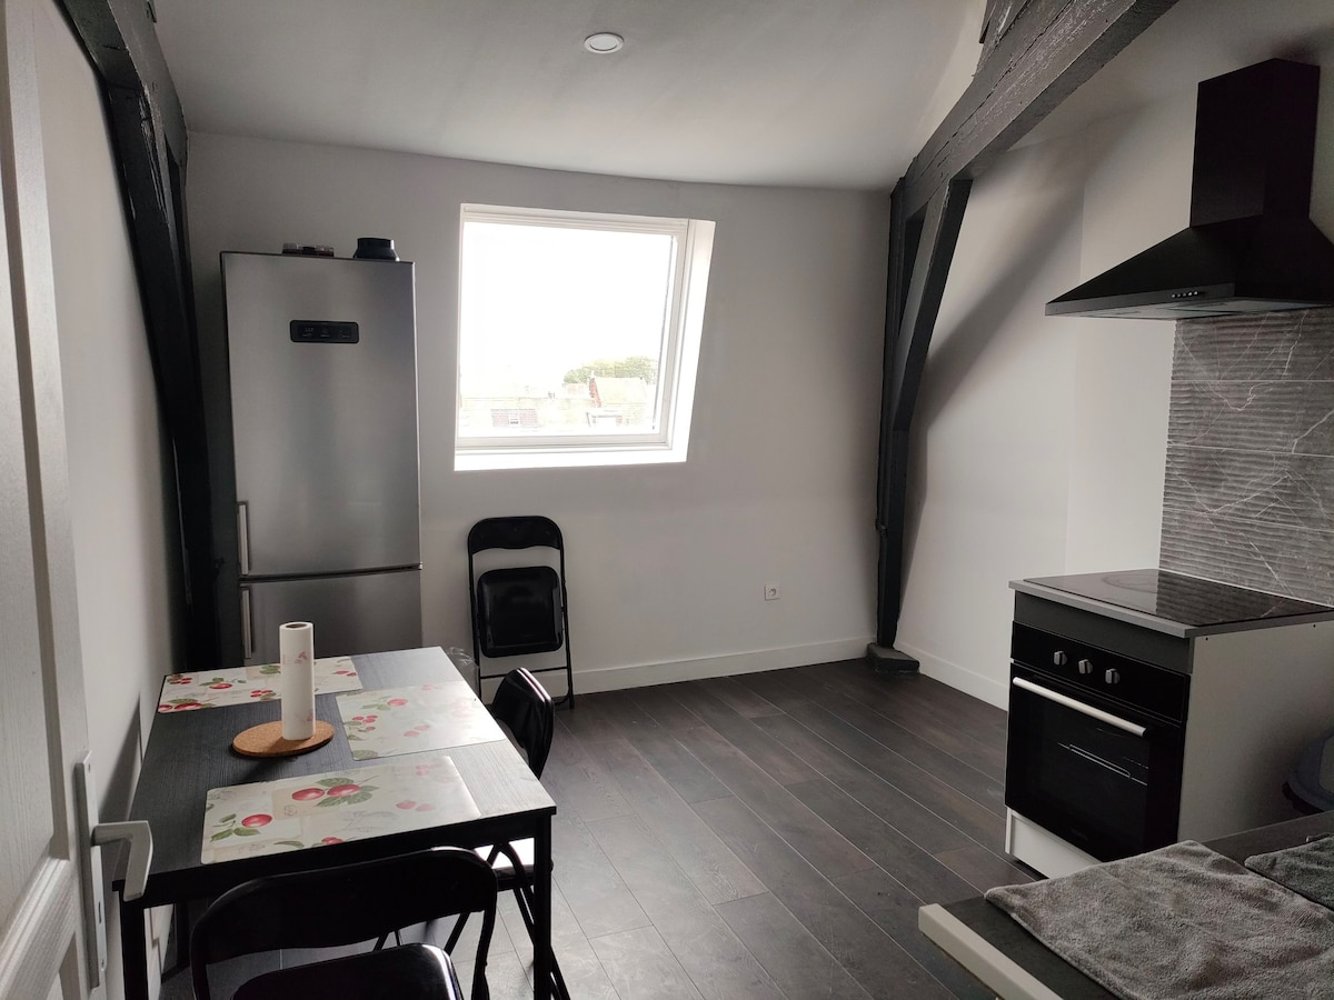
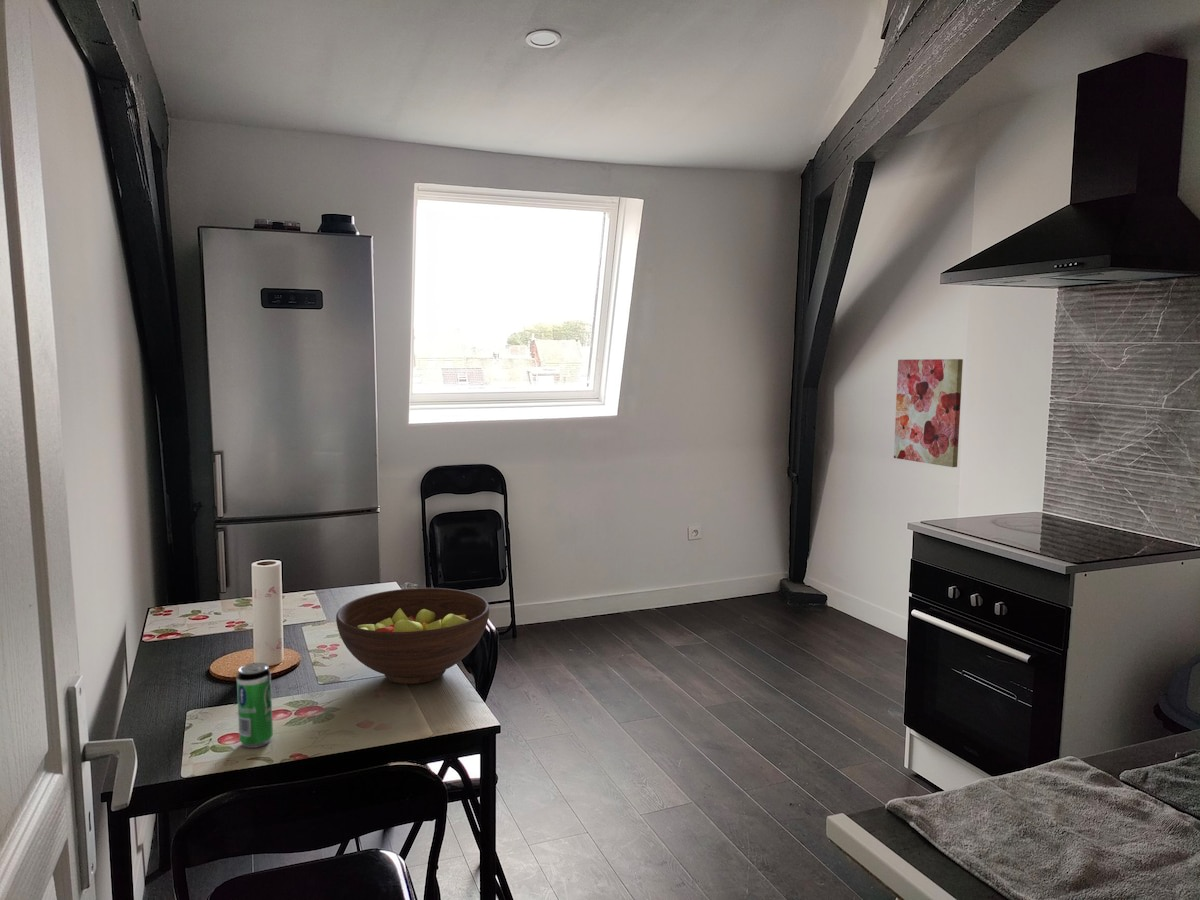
+ wall art [893,358,964,468]
+ fruit bowl [335,587,490,685]
+ beverage can [236,662,274,749]
